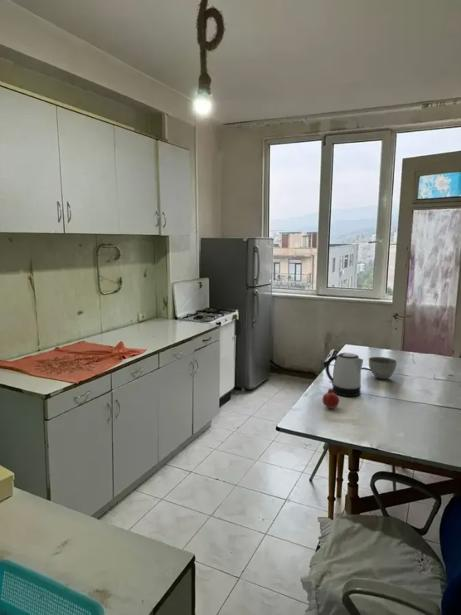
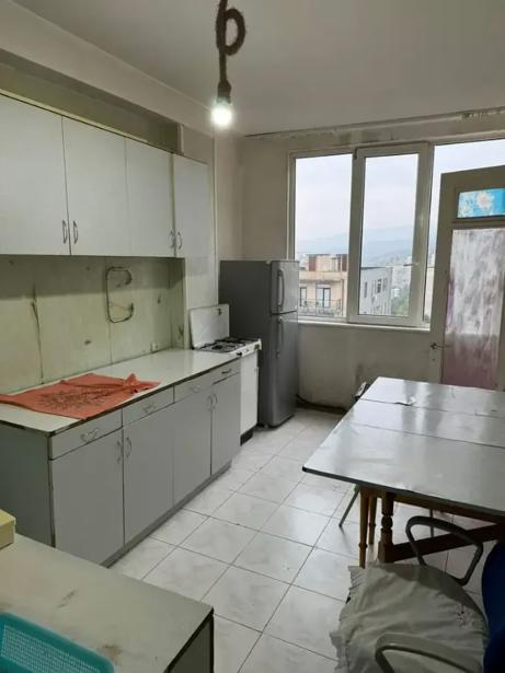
- bowl [368,356,398,380]
- fruit [321,388,340,410]
- kettle [324,352,364,397]
